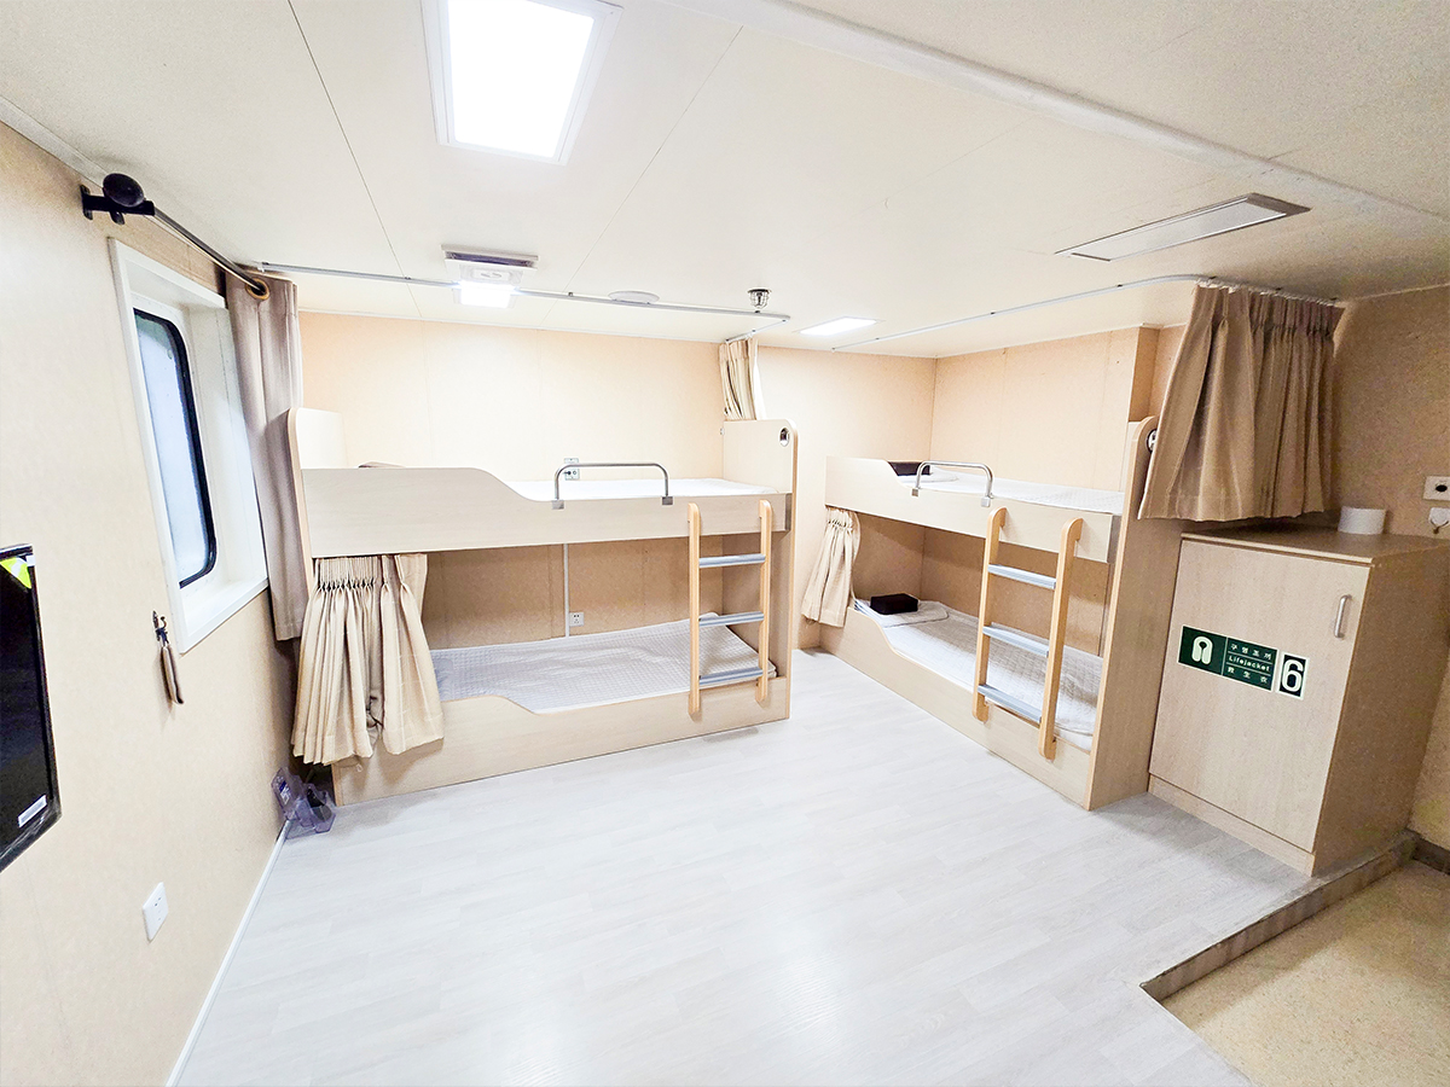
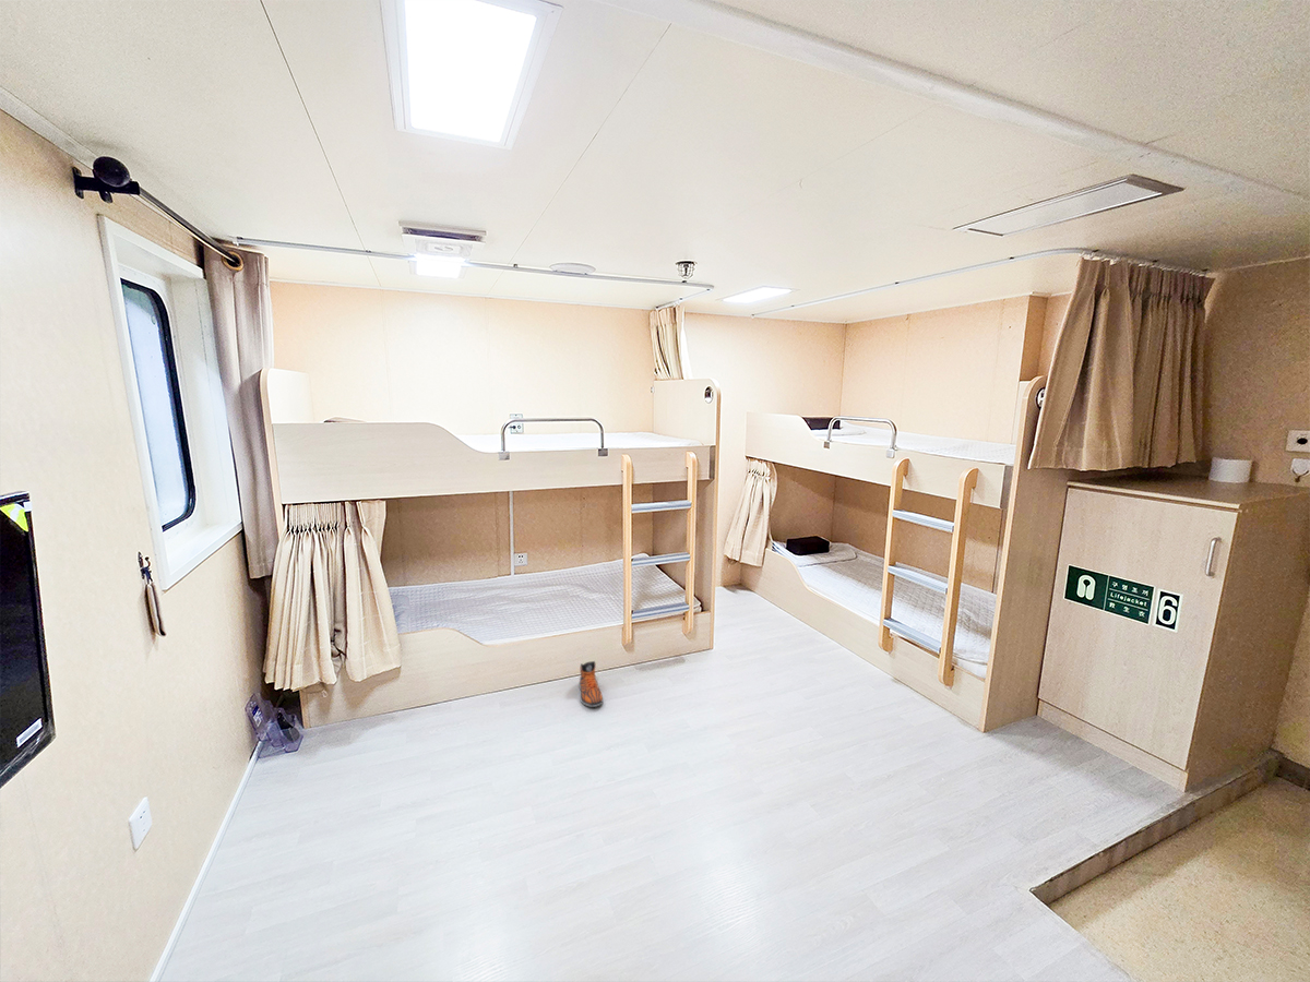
+ sneaker [577,660,604,708]
